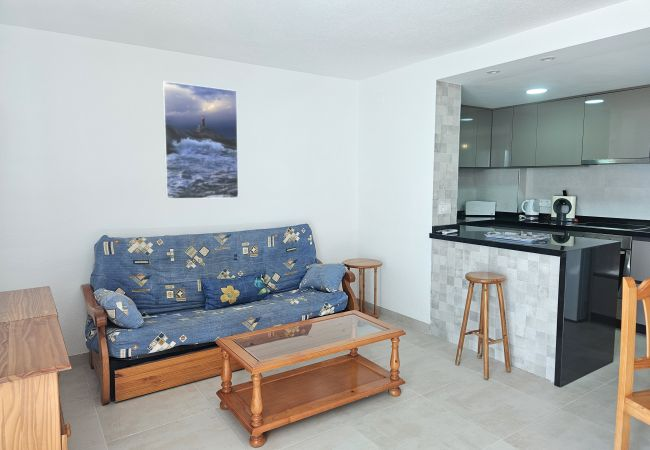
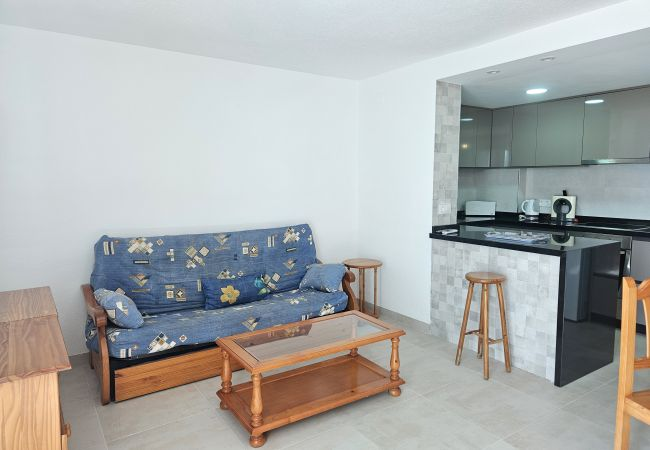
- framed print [161,80,239,200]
